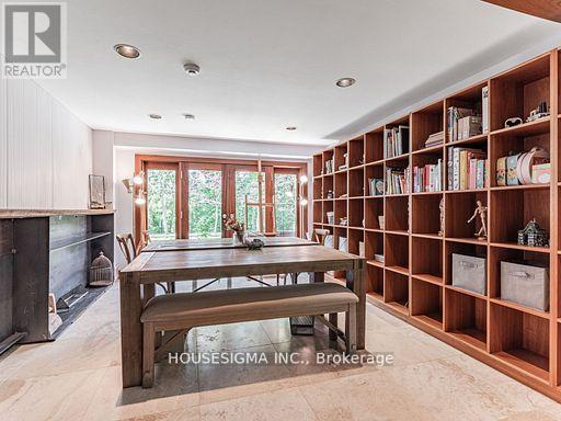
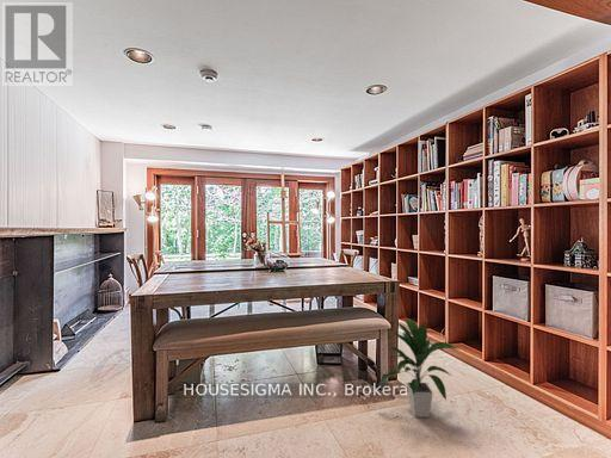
+ indoor plant [376,316,463,419]
